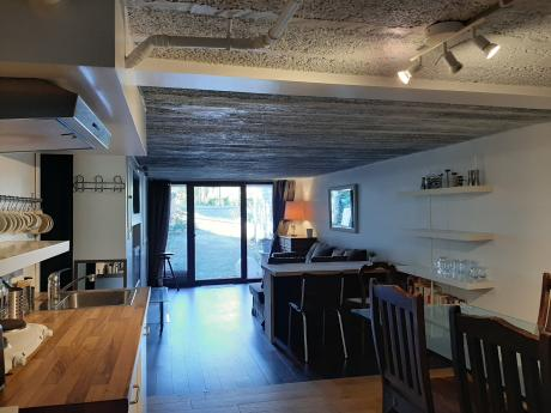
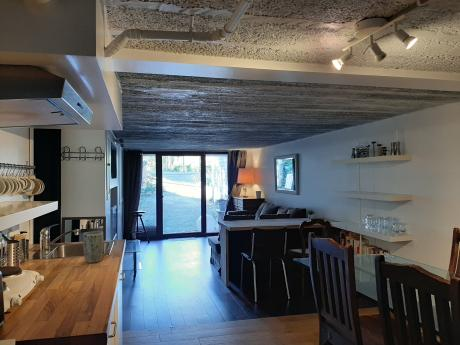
+ plant pot [82,230,105,264]
